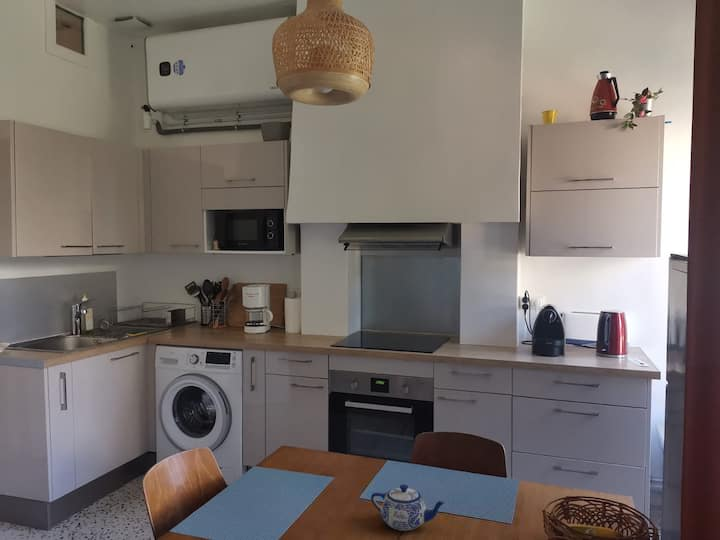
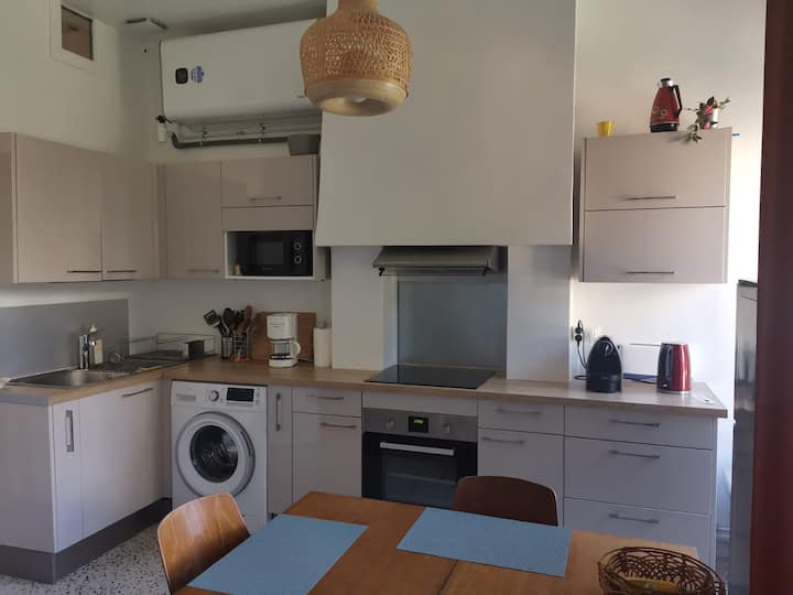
- teapot [370,484,447,532]
